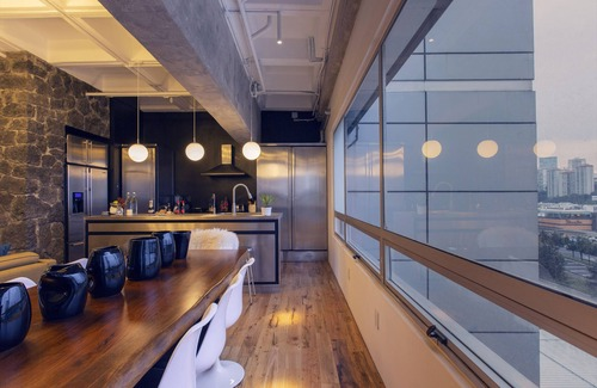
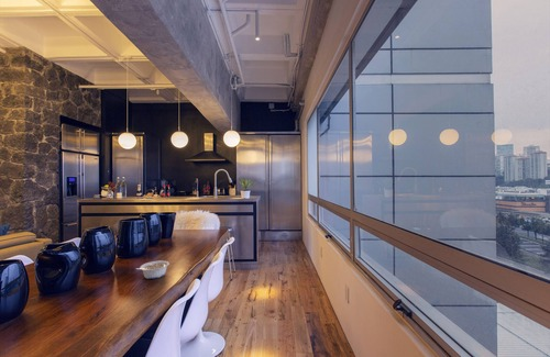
+ legume [134,259,170,280]
